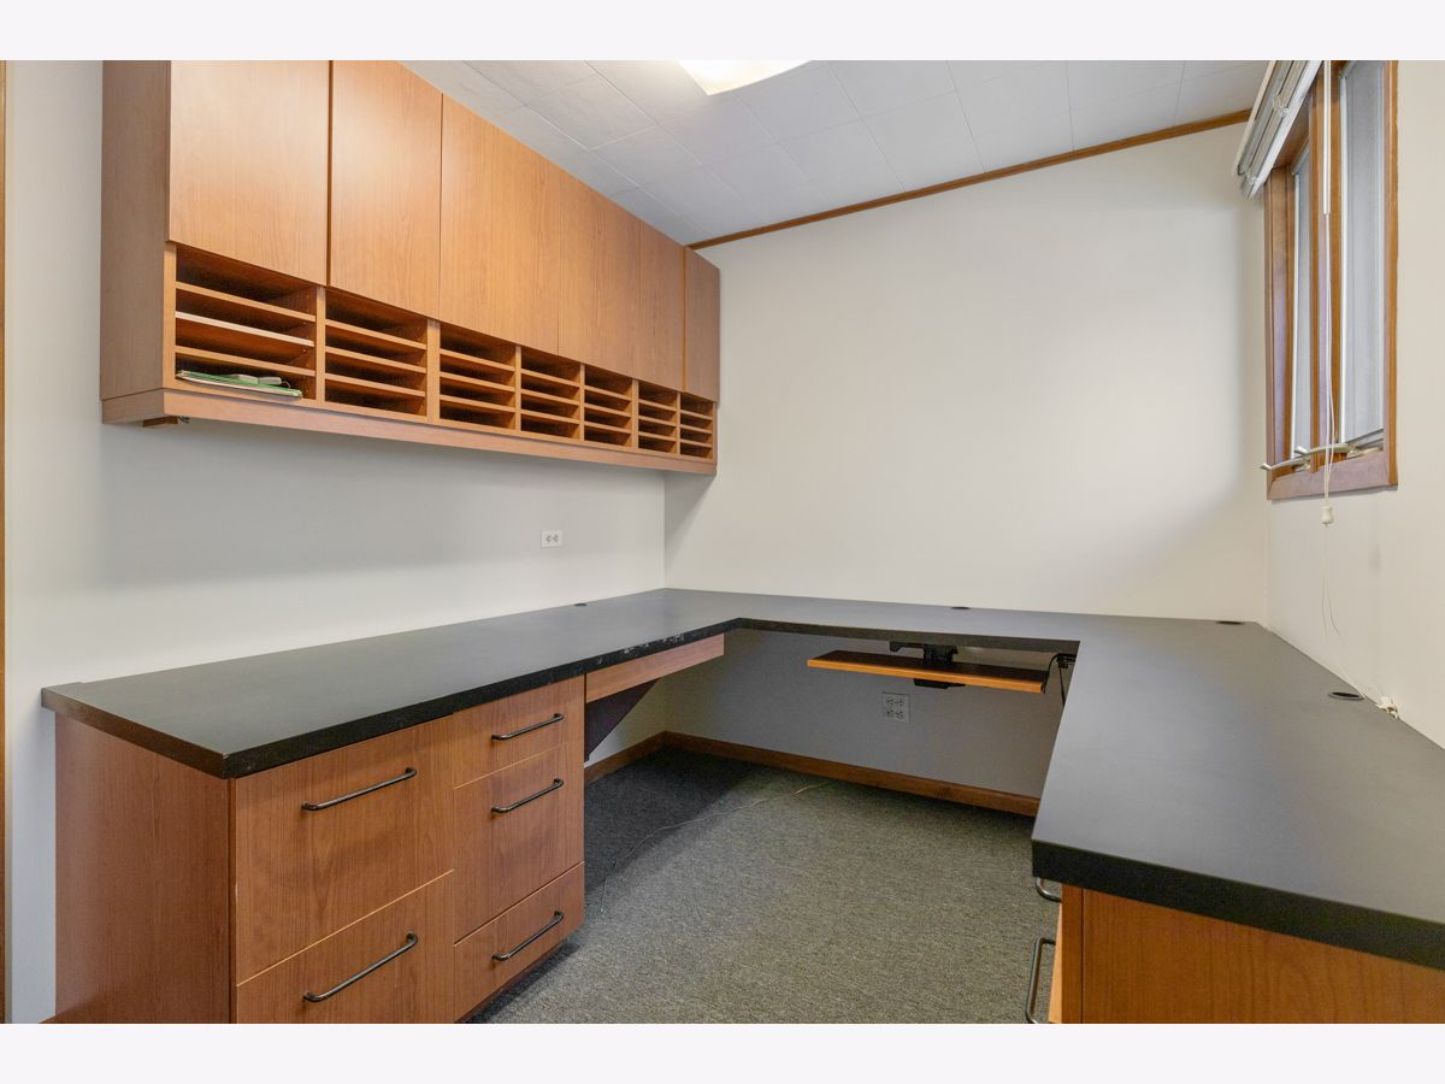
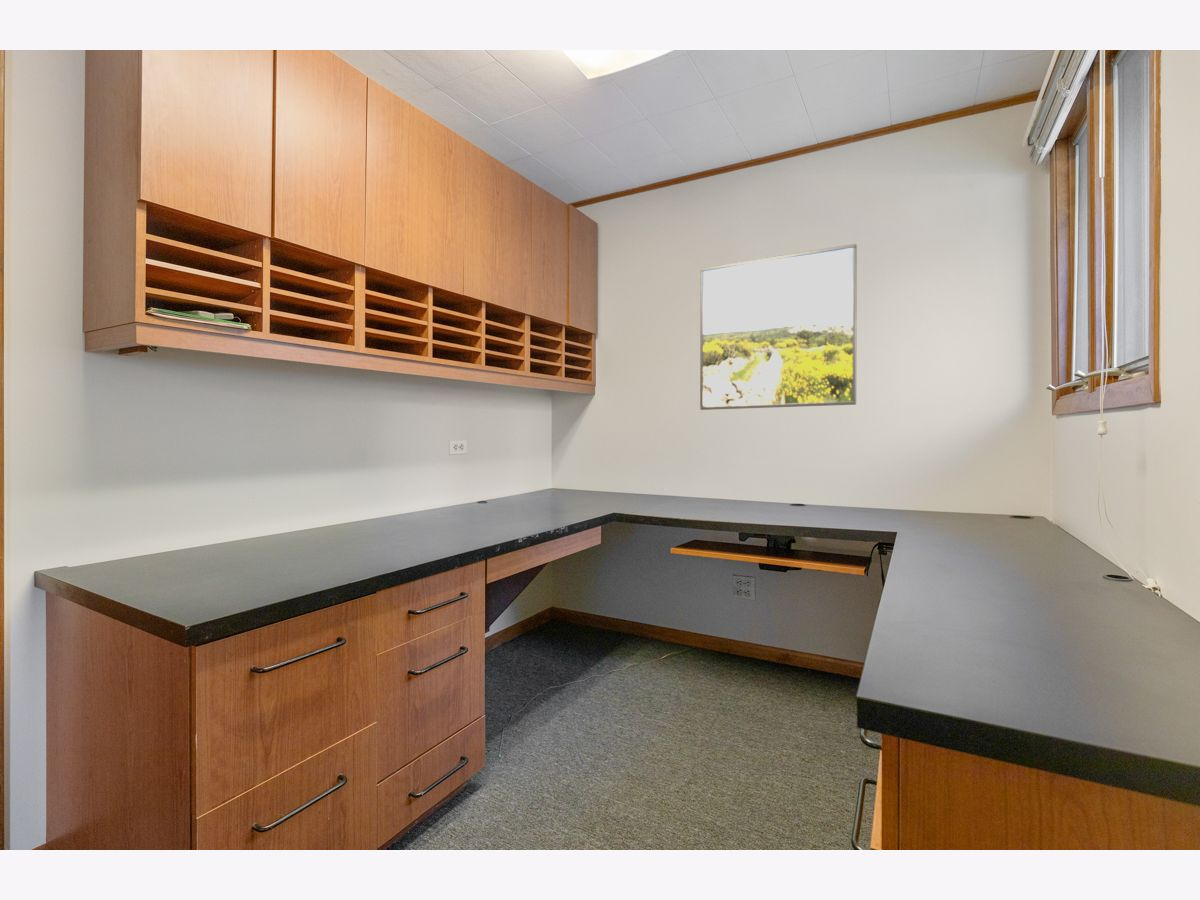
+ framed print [699,243,858,411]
